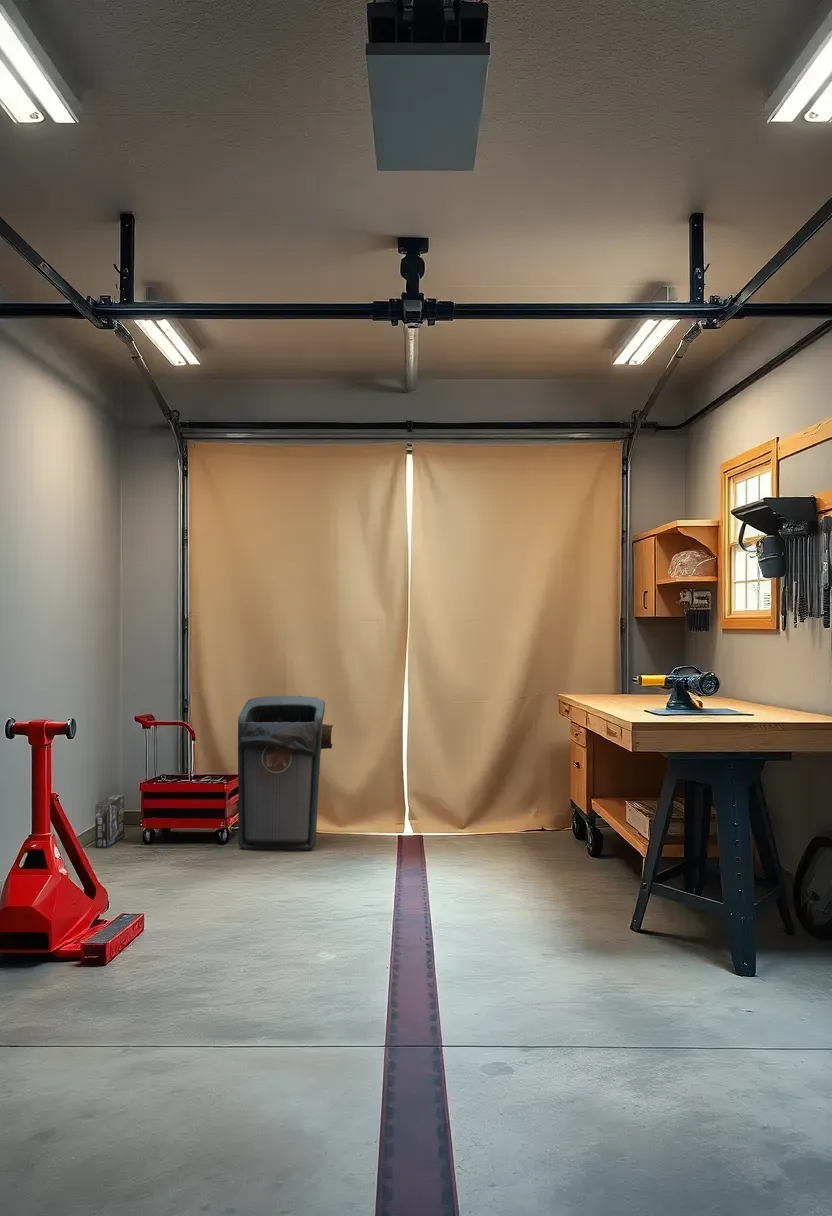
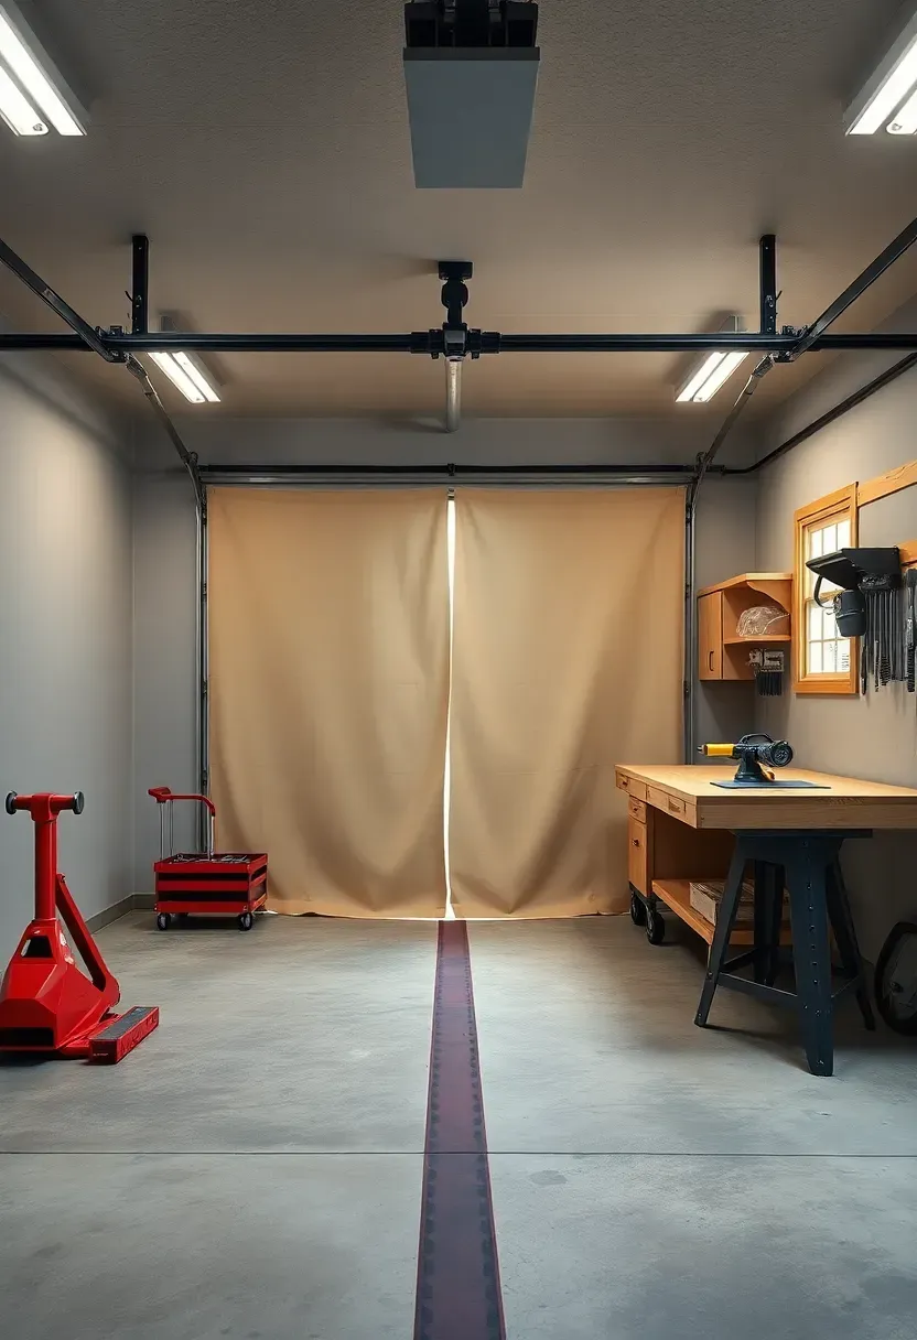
- box [94,795,126,849]
- trash can [237,695,334,852]
